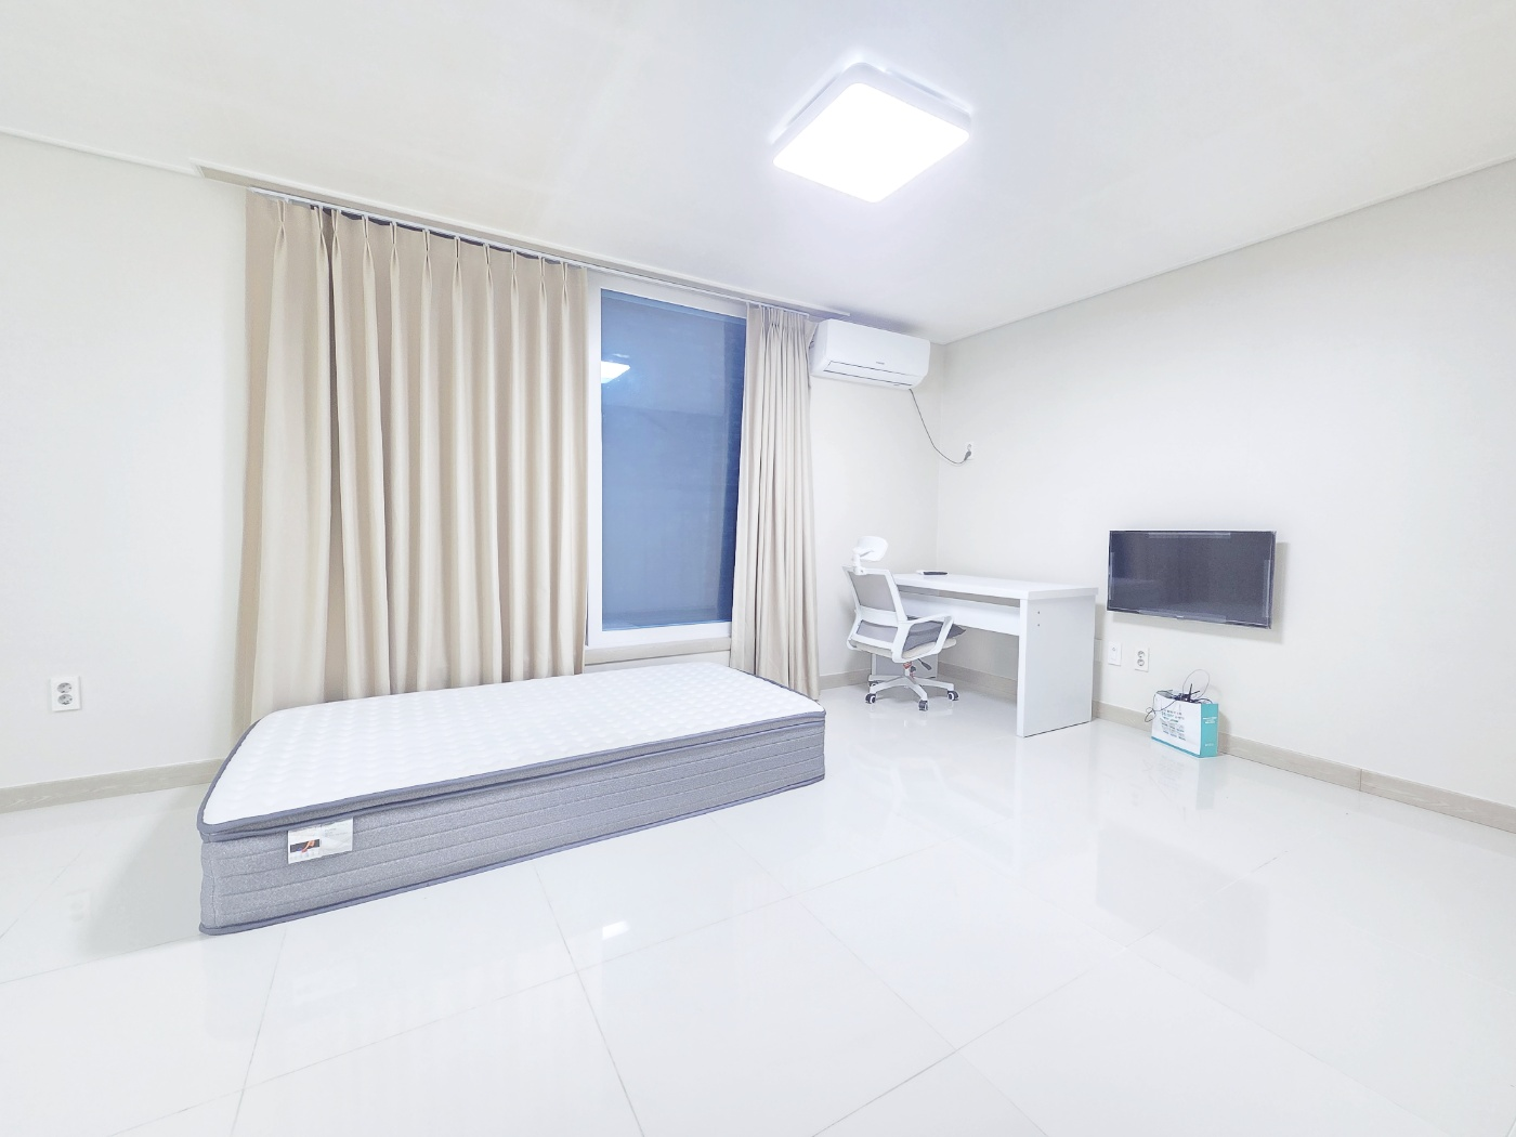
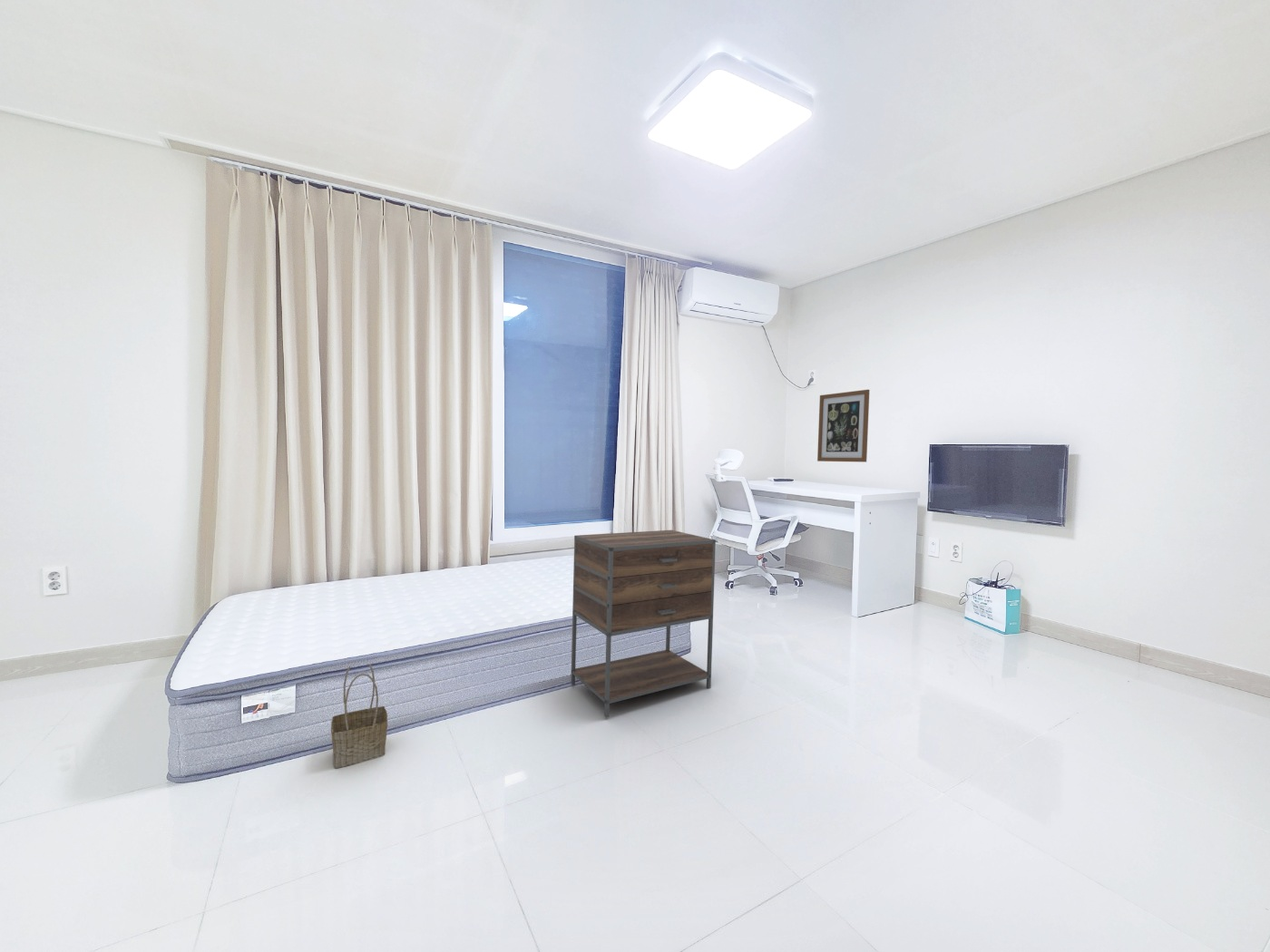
+ nightstand [570,529,717,718]
+ wall art [816,389,871,463]
+ basket [330,664,388,769]
